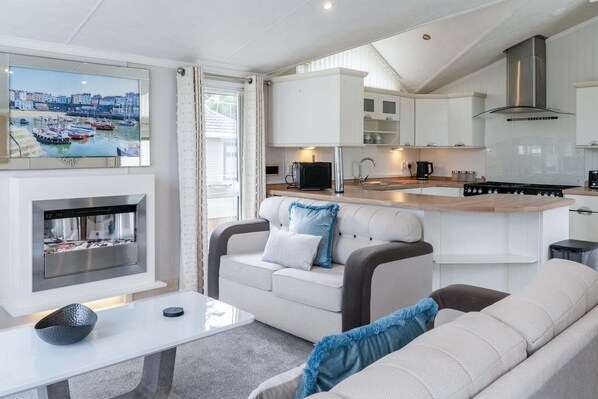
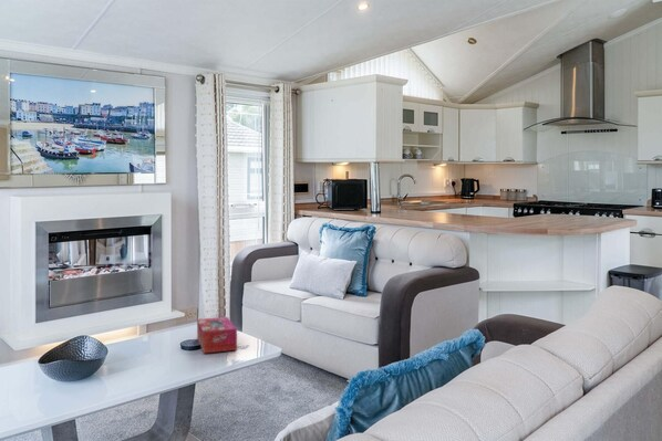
+ tissue box [196,316,238,354]
